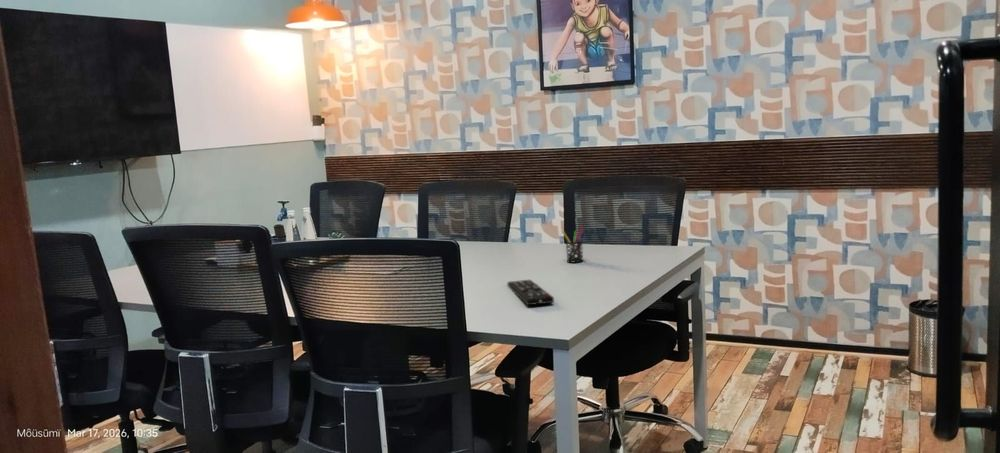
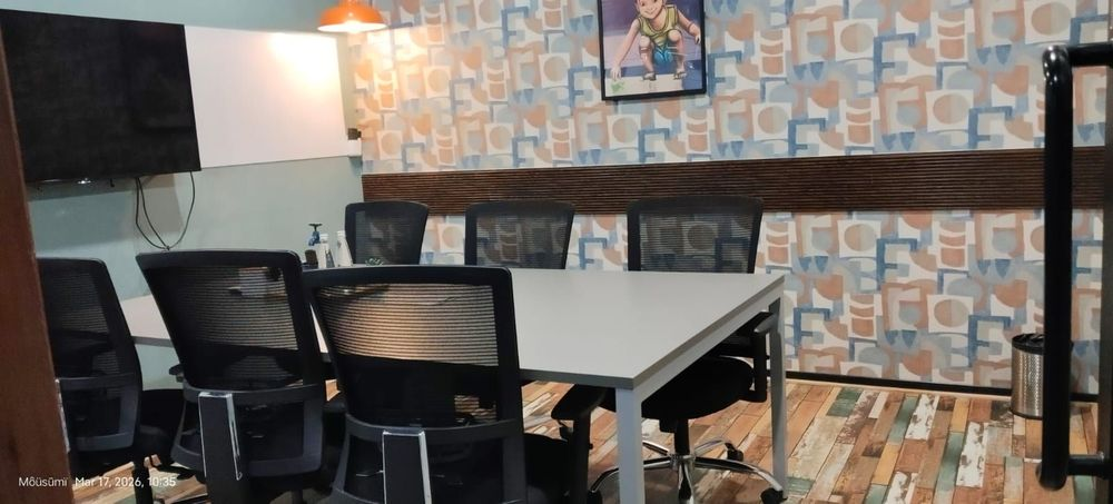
- pen holder [561,225,586,263]
- remote control [506,279,555,306]
